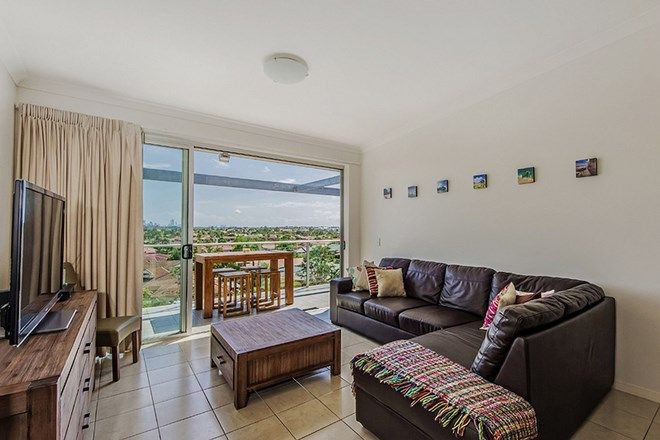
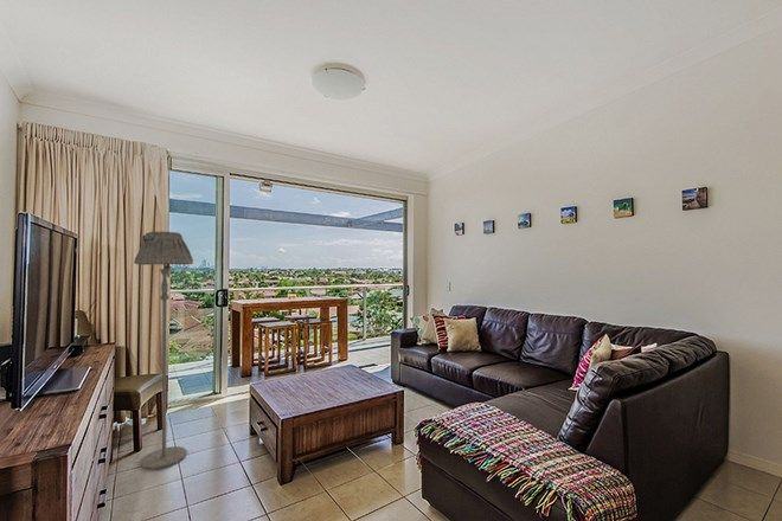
+ floor lamp [133,230,194,471]
